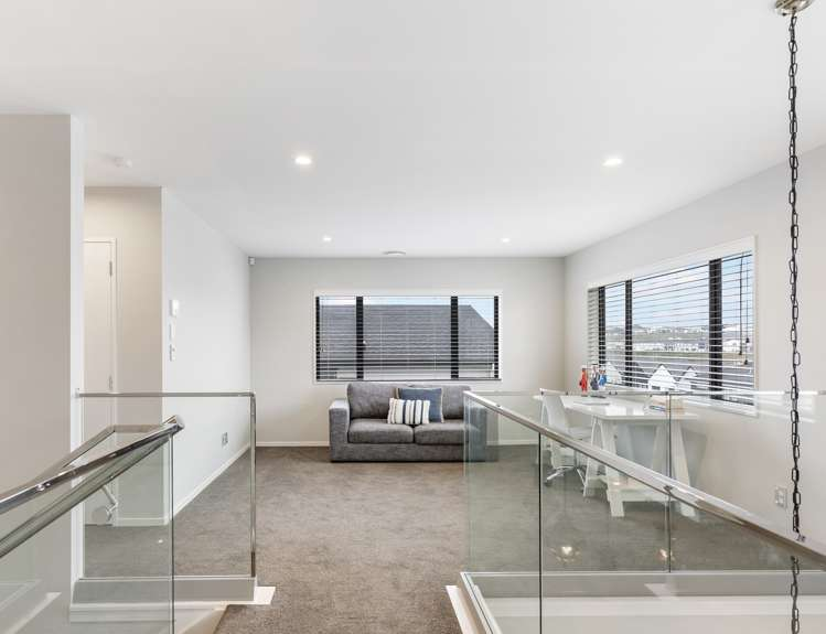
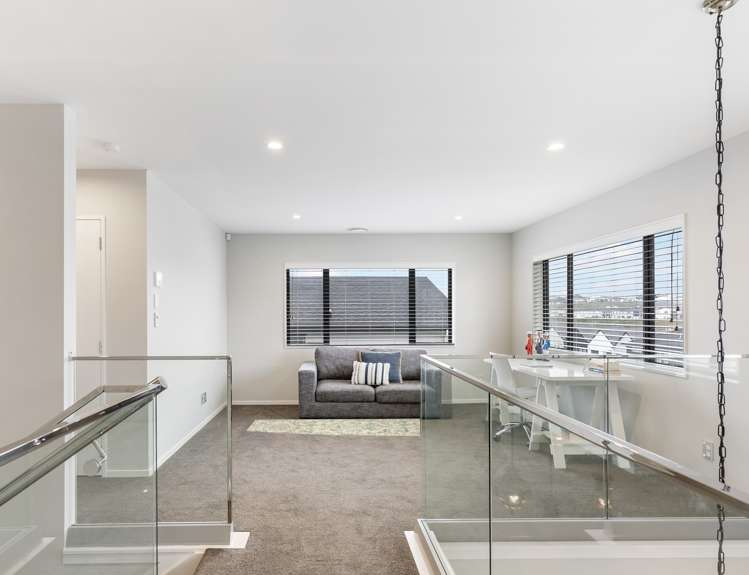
+ rug [246,418,421,437]
